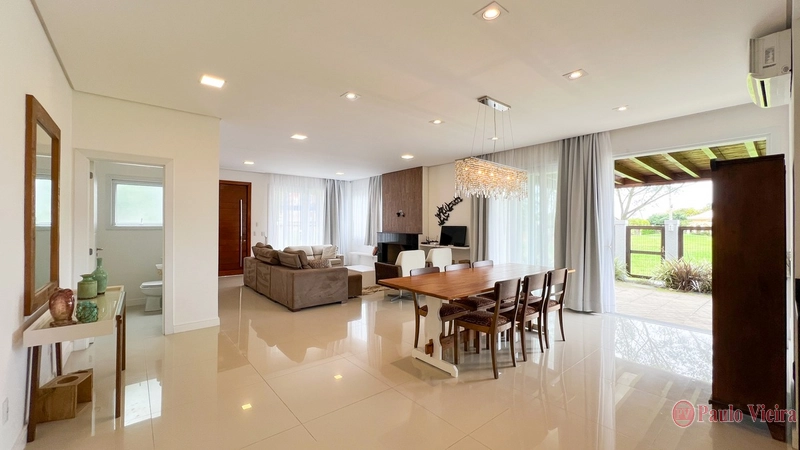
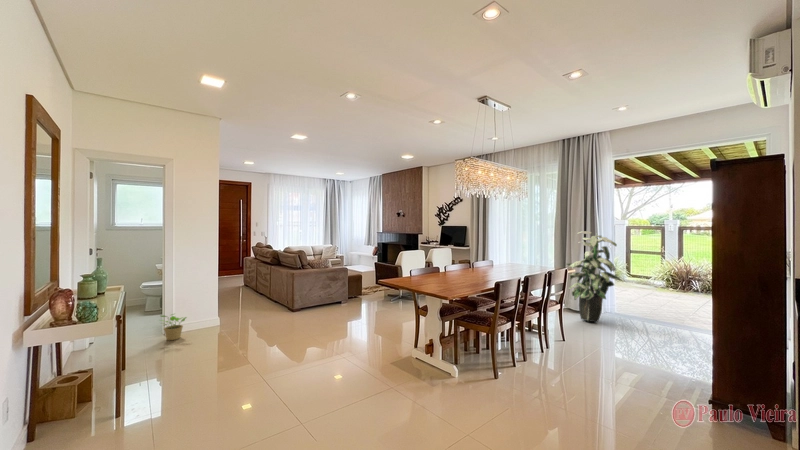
+ indoor plant [565,230,621,323]
+ potted plant [160,312,188,341]
